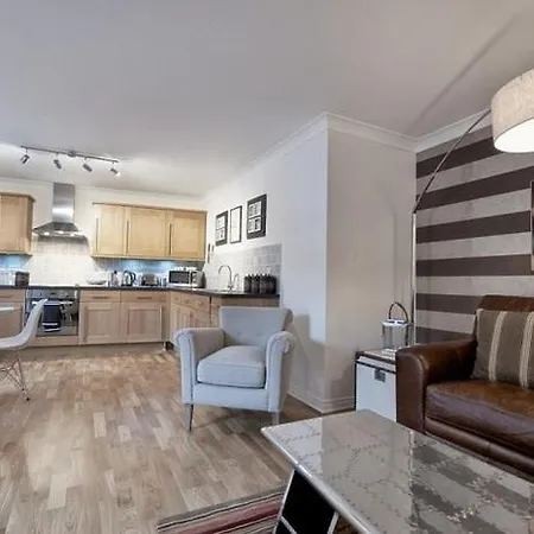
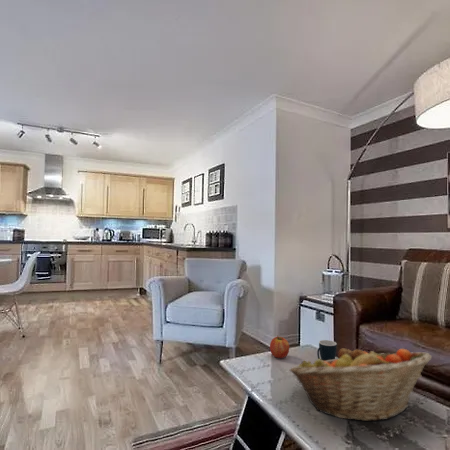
+ fruit basket [289,345,433,422]
+ fruit [269,335,290,359]
+ mug [316,339,338,361]
